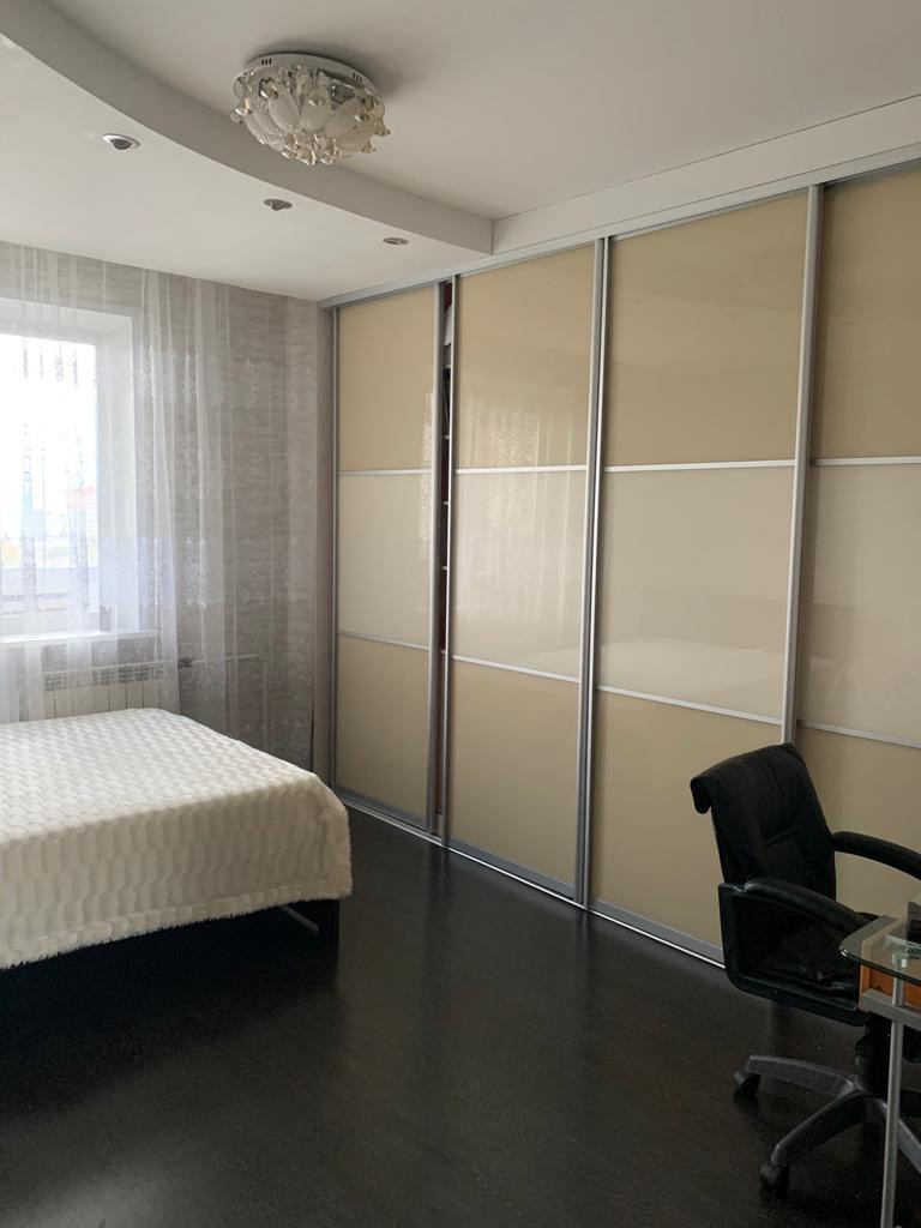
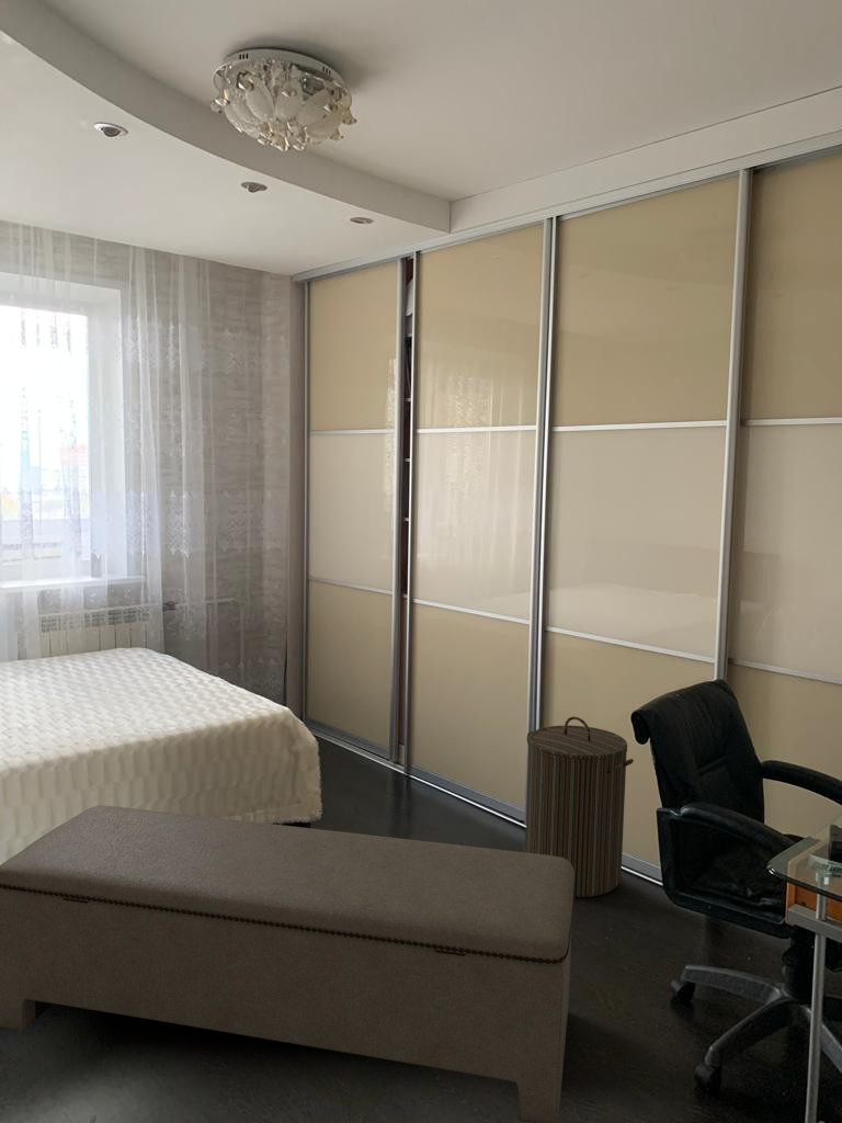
+ laundry hamper [524,716,635,898]
+ bench [0,804,576,1123]
